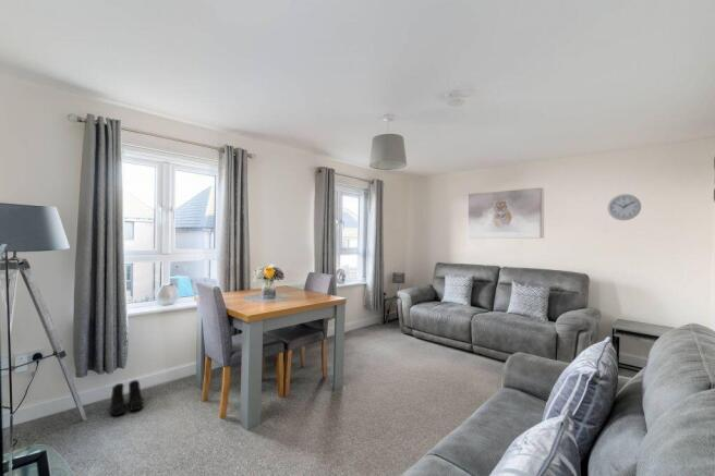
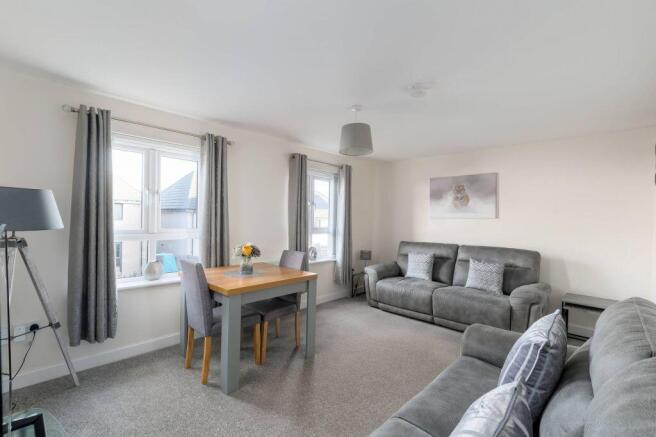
- boots [109,379,144,416]
- wall clock [607,193,642,221]
